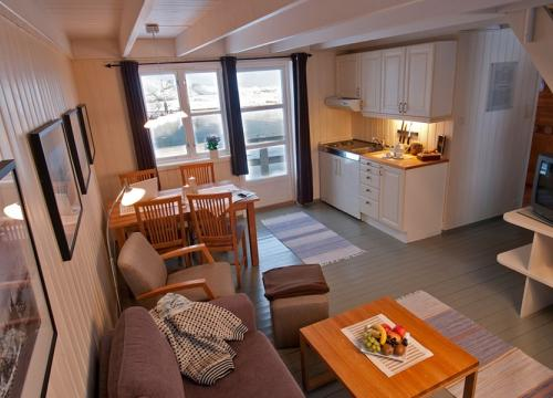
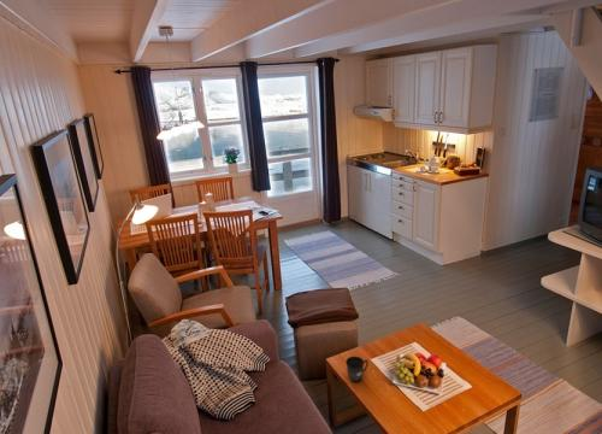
+ mug [344,356,370,383]
